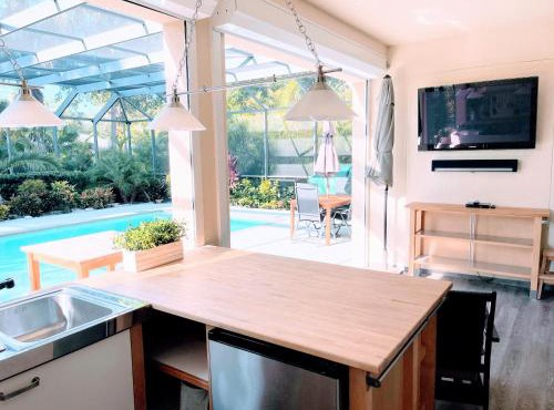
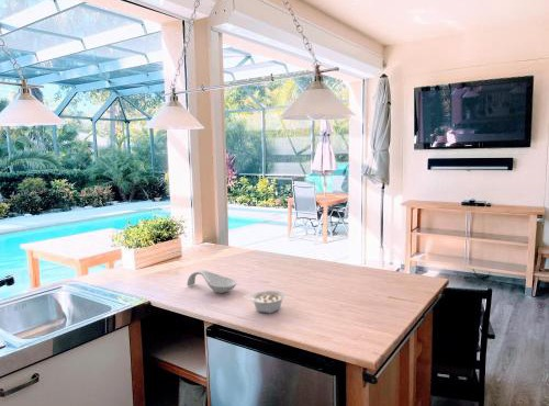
+ spoon rest [186,269,237,294]
+ legume [243,290,287,315]
